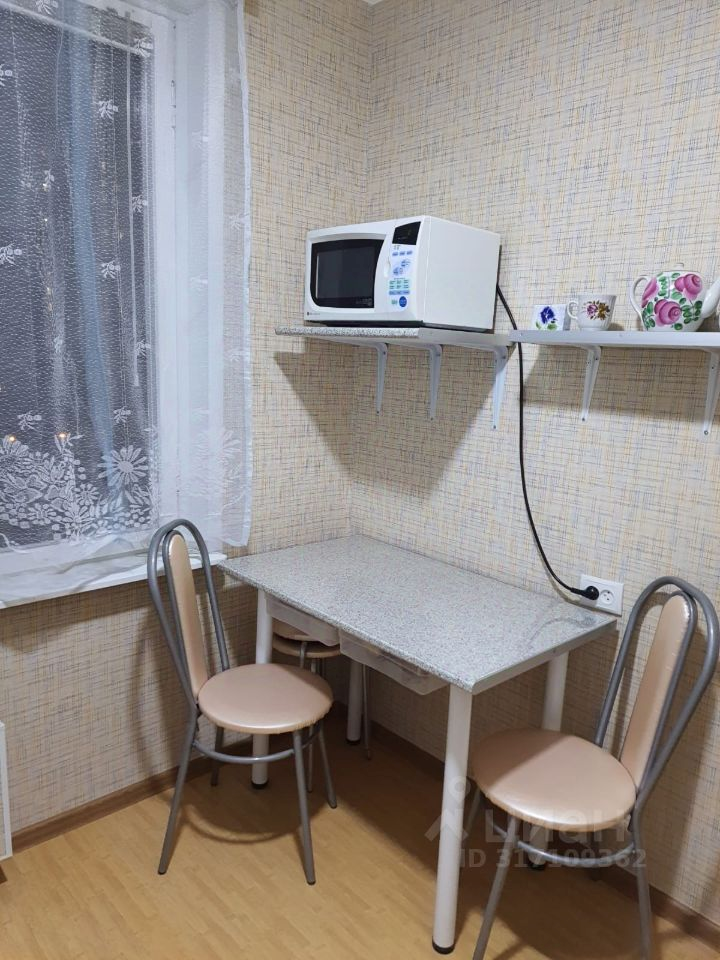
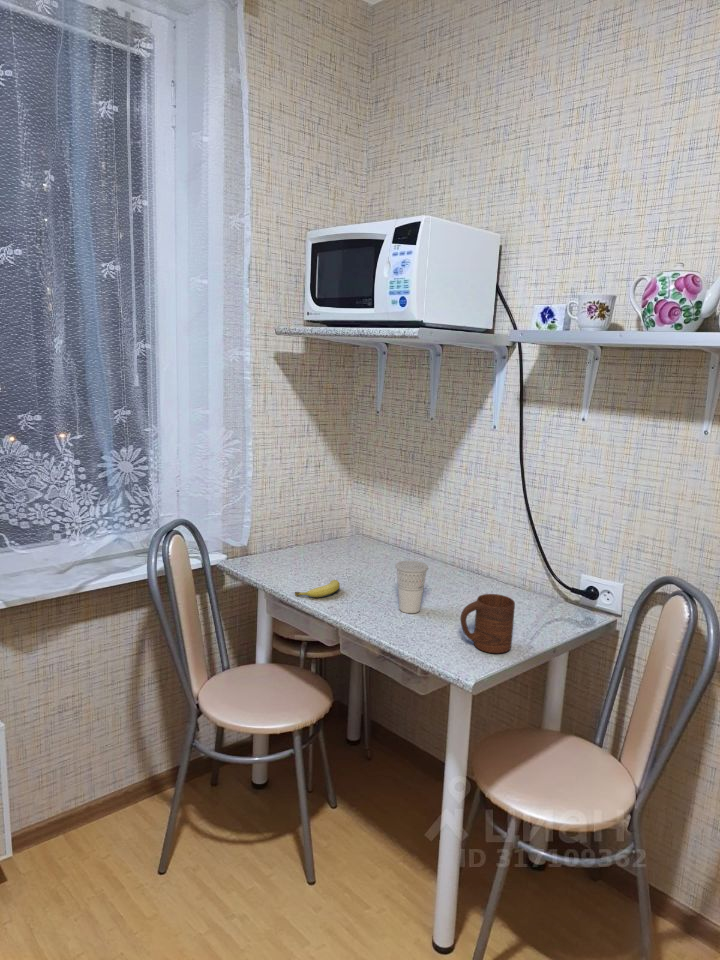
+ fruit [294,579,341,598]
+ cup [394,559,429,614]
+ cup [460,593,516,654]
